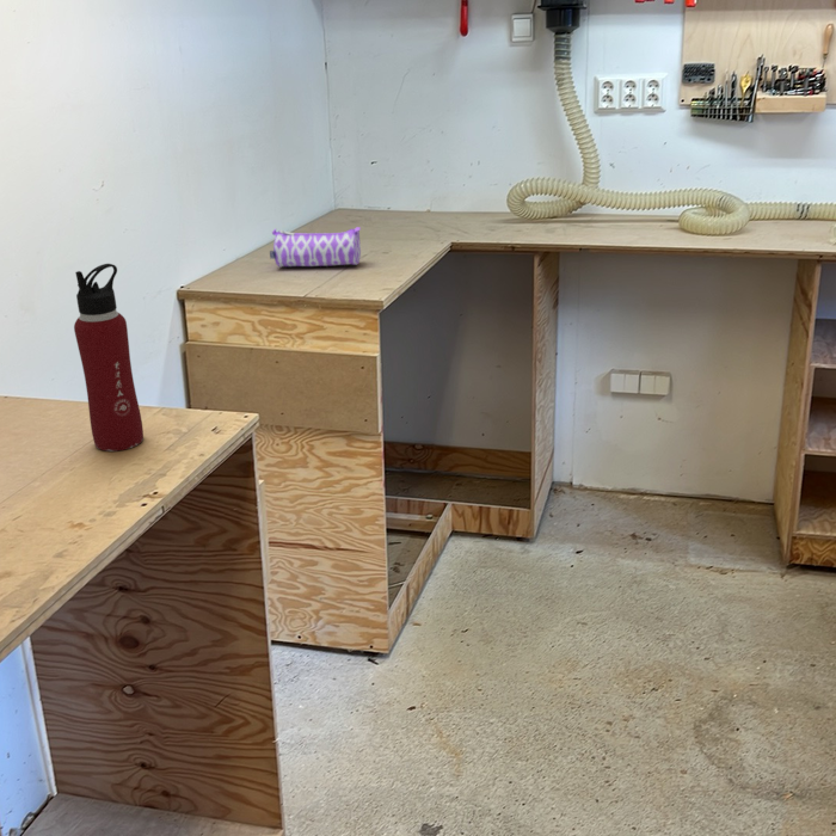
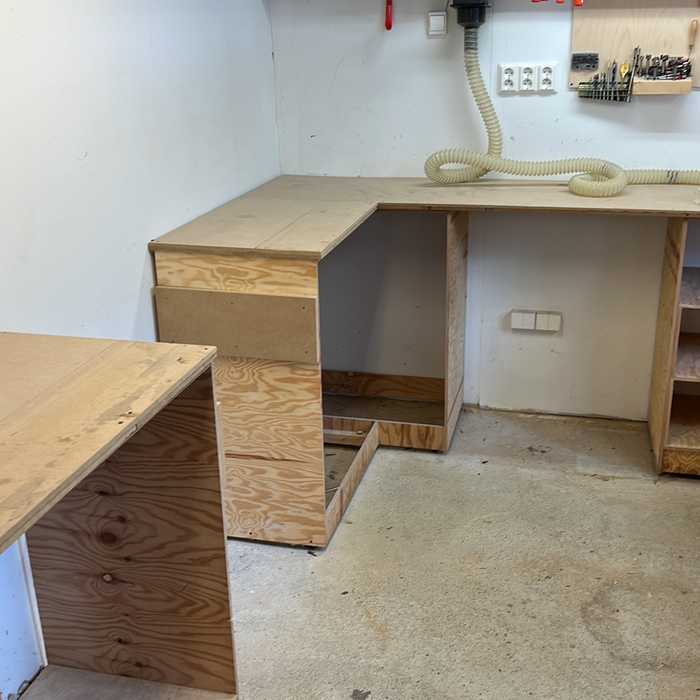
- water bottle [73,263,145,453]
- pencil case [269,226,362,268]
